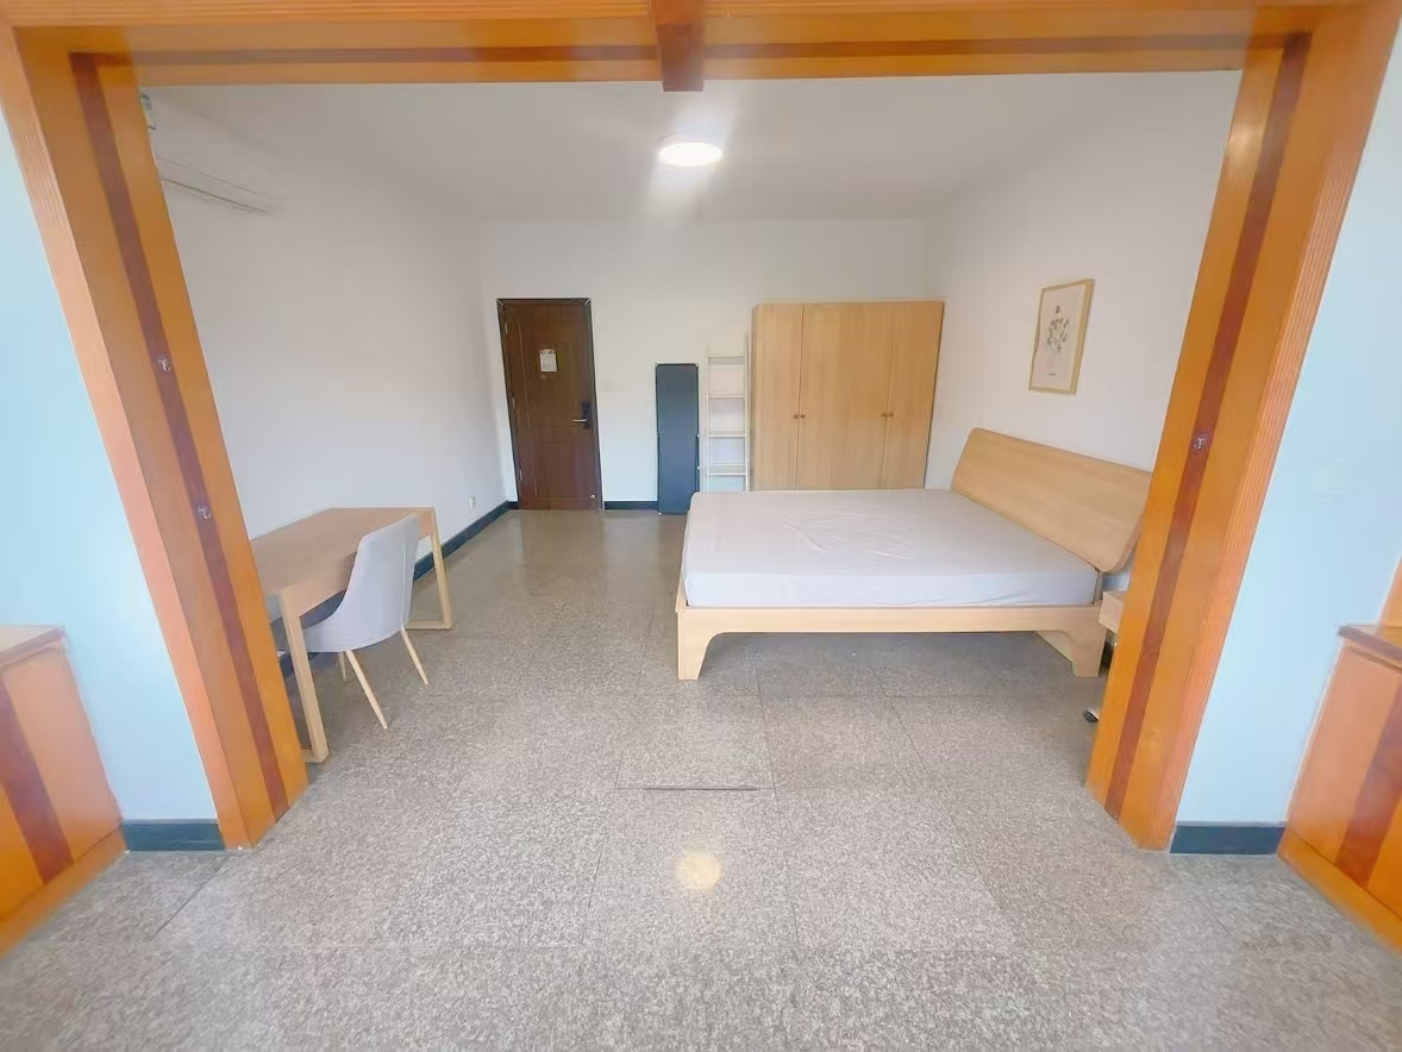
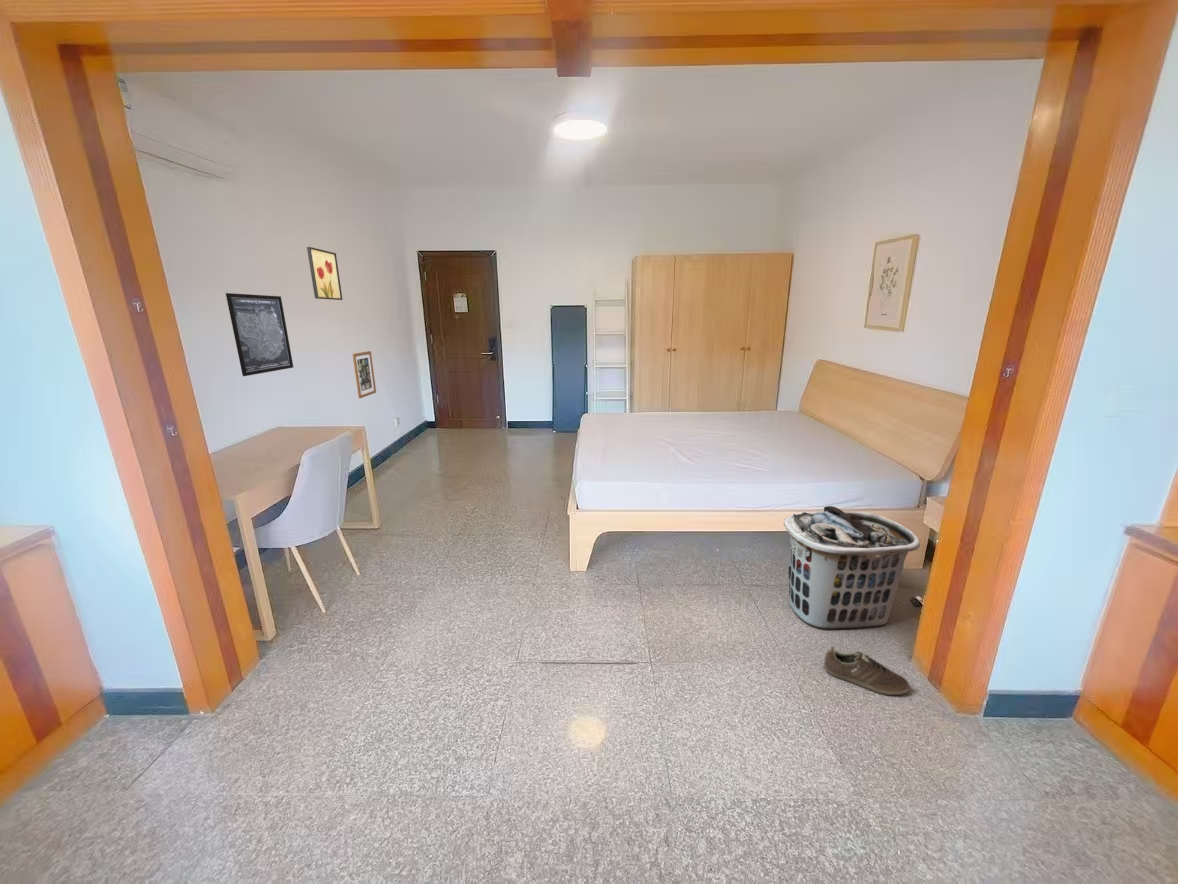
+ clothes hamper [783,505,921,630]
+ sneaker [823,645,910,696]
+ wall art [352,350,377,399]
+ wall art [225,292,294,377]
+ wall art [306,246,344,301]
